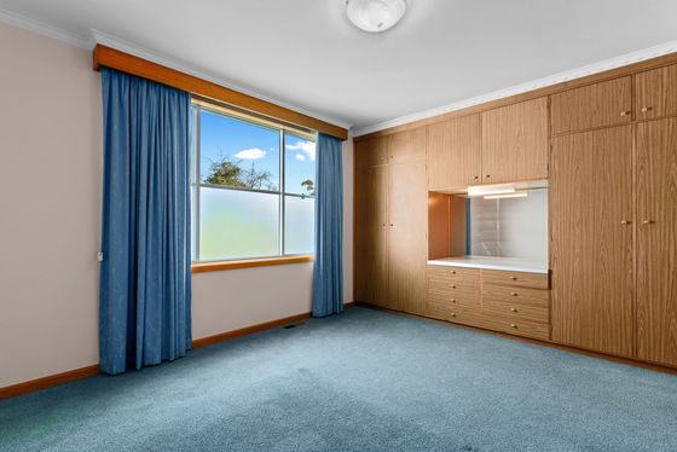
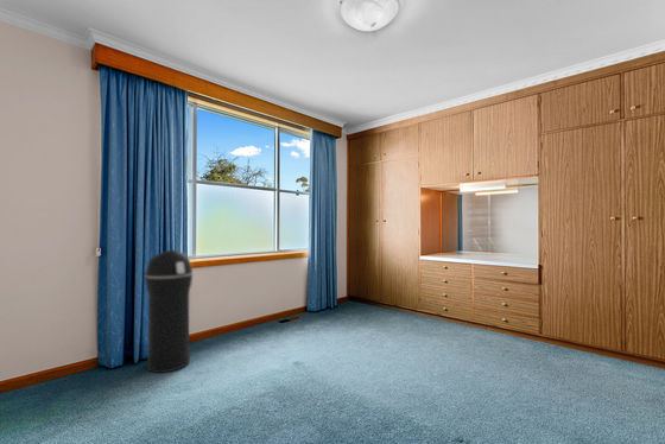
+ trash can [144,249,194,374]
